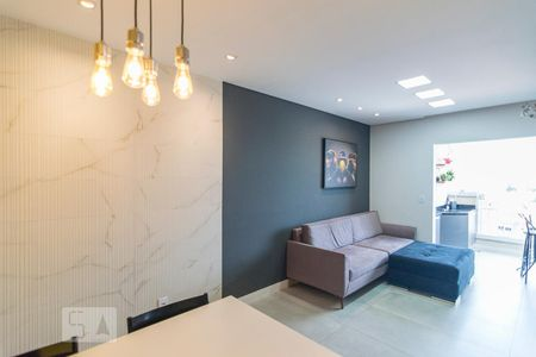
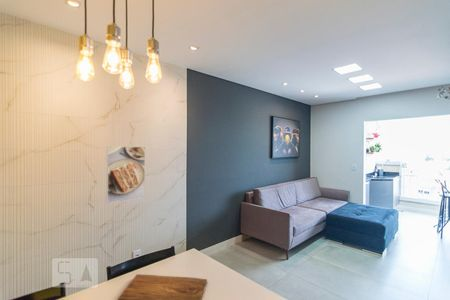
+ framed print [106,145,146,205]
+ cutting board [117,273,208,300]
